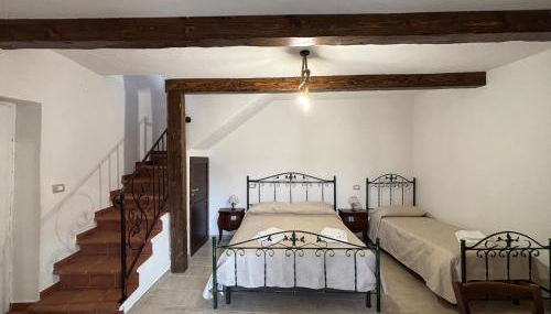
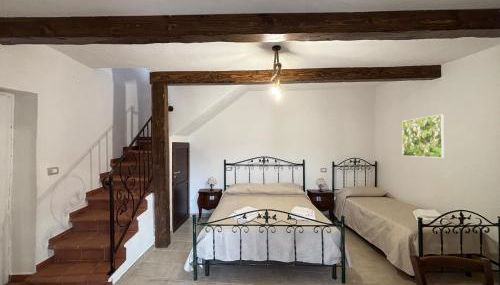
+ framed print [401,114,445,159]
